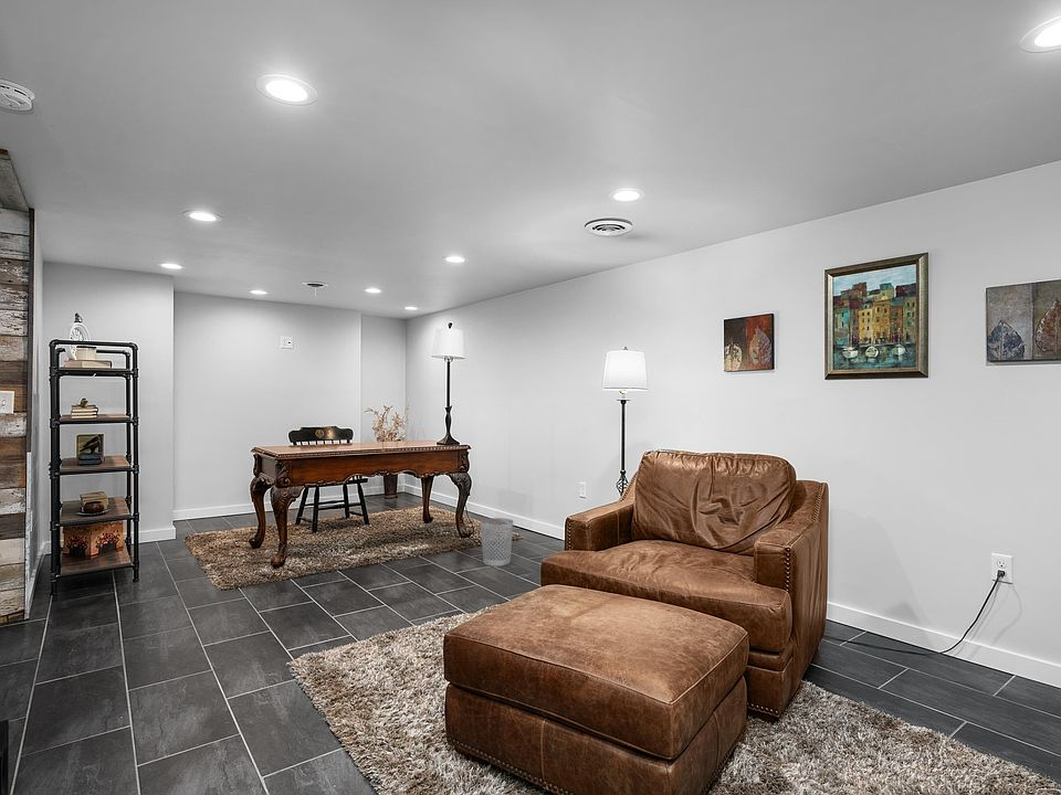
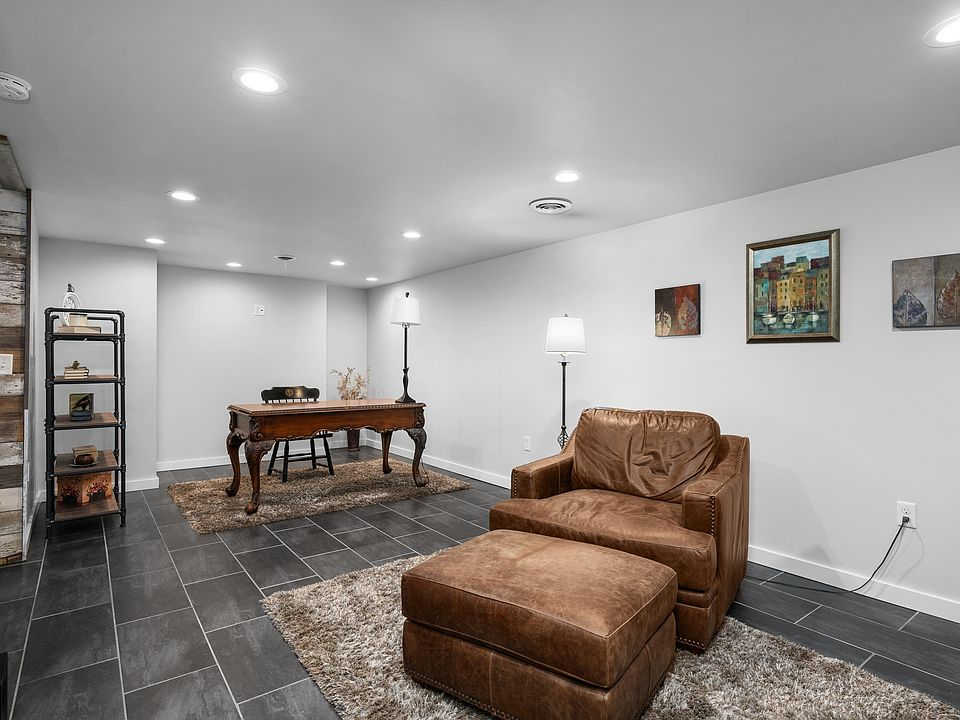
- wastebasket [480,517,514,568]
